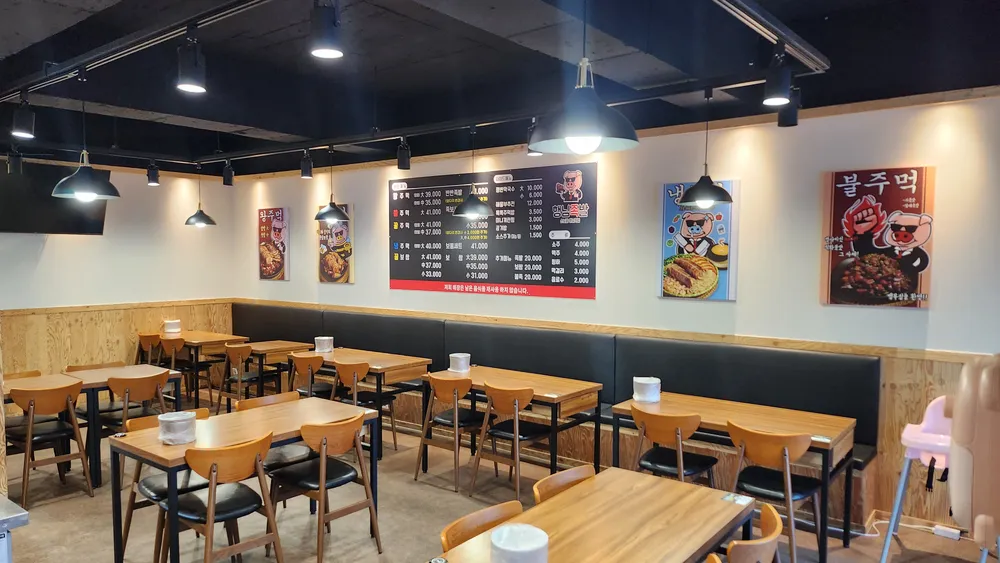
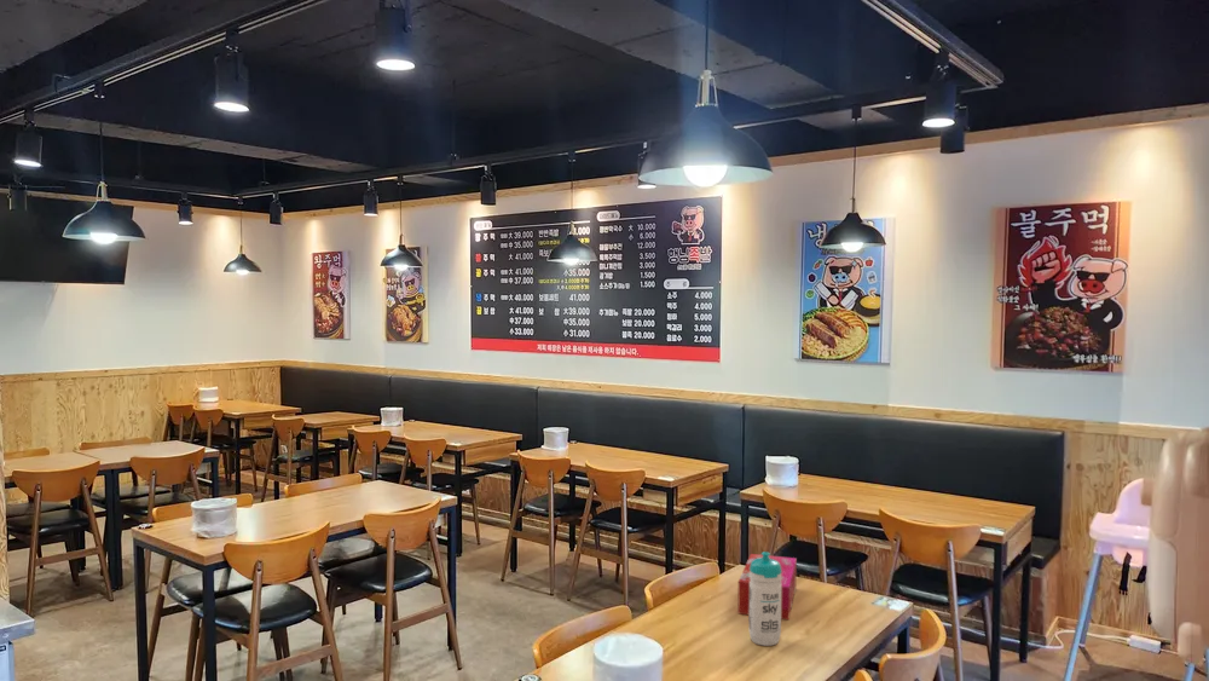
+ tissue box [736,553,798,621]
+ water bottle [748,550,782,647]
